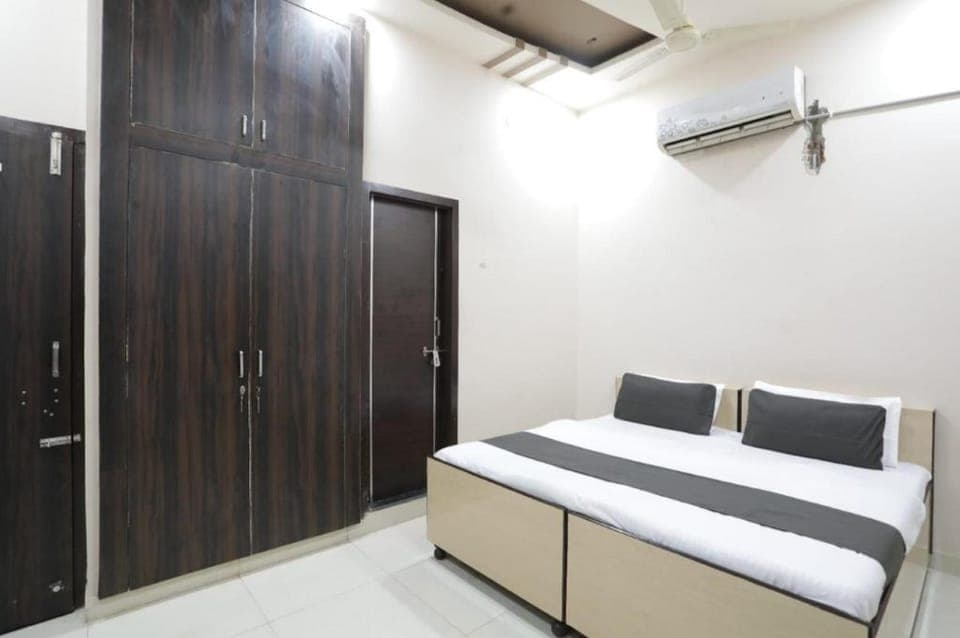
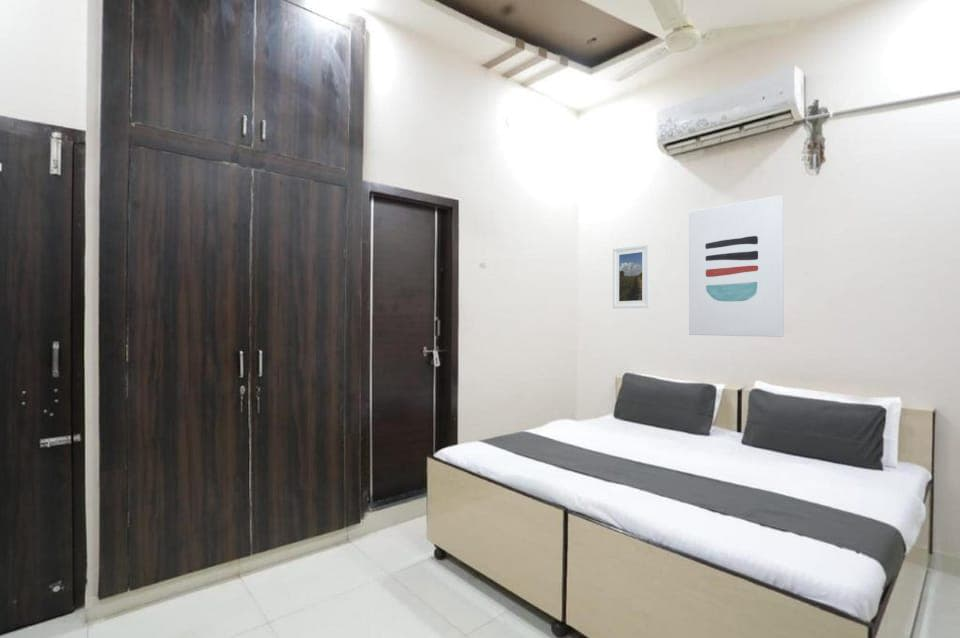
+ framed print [612,243,651,309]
+ wall art [688,194,785,338]
